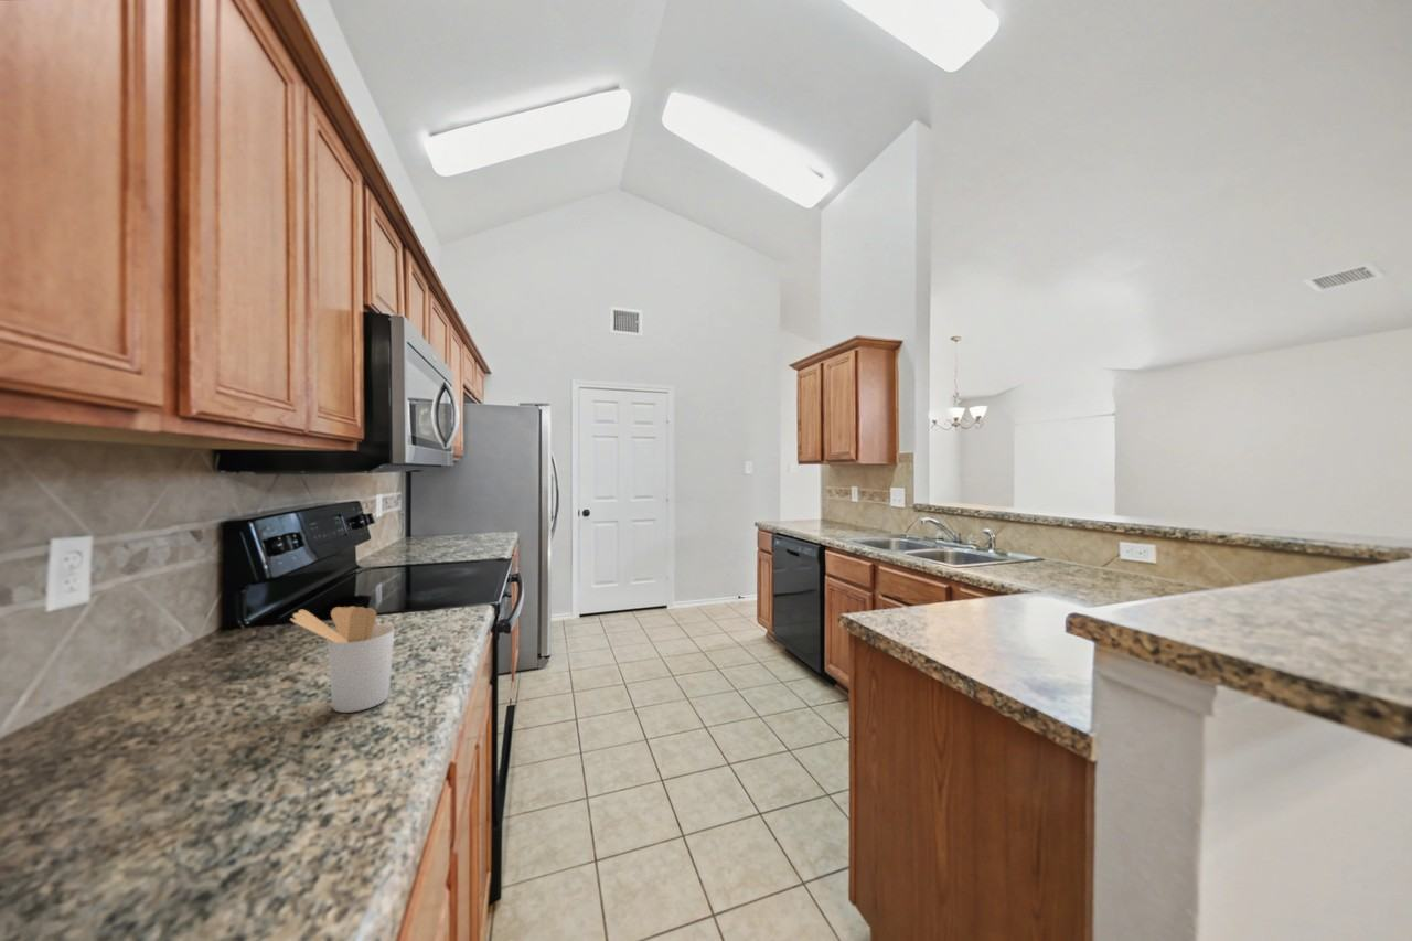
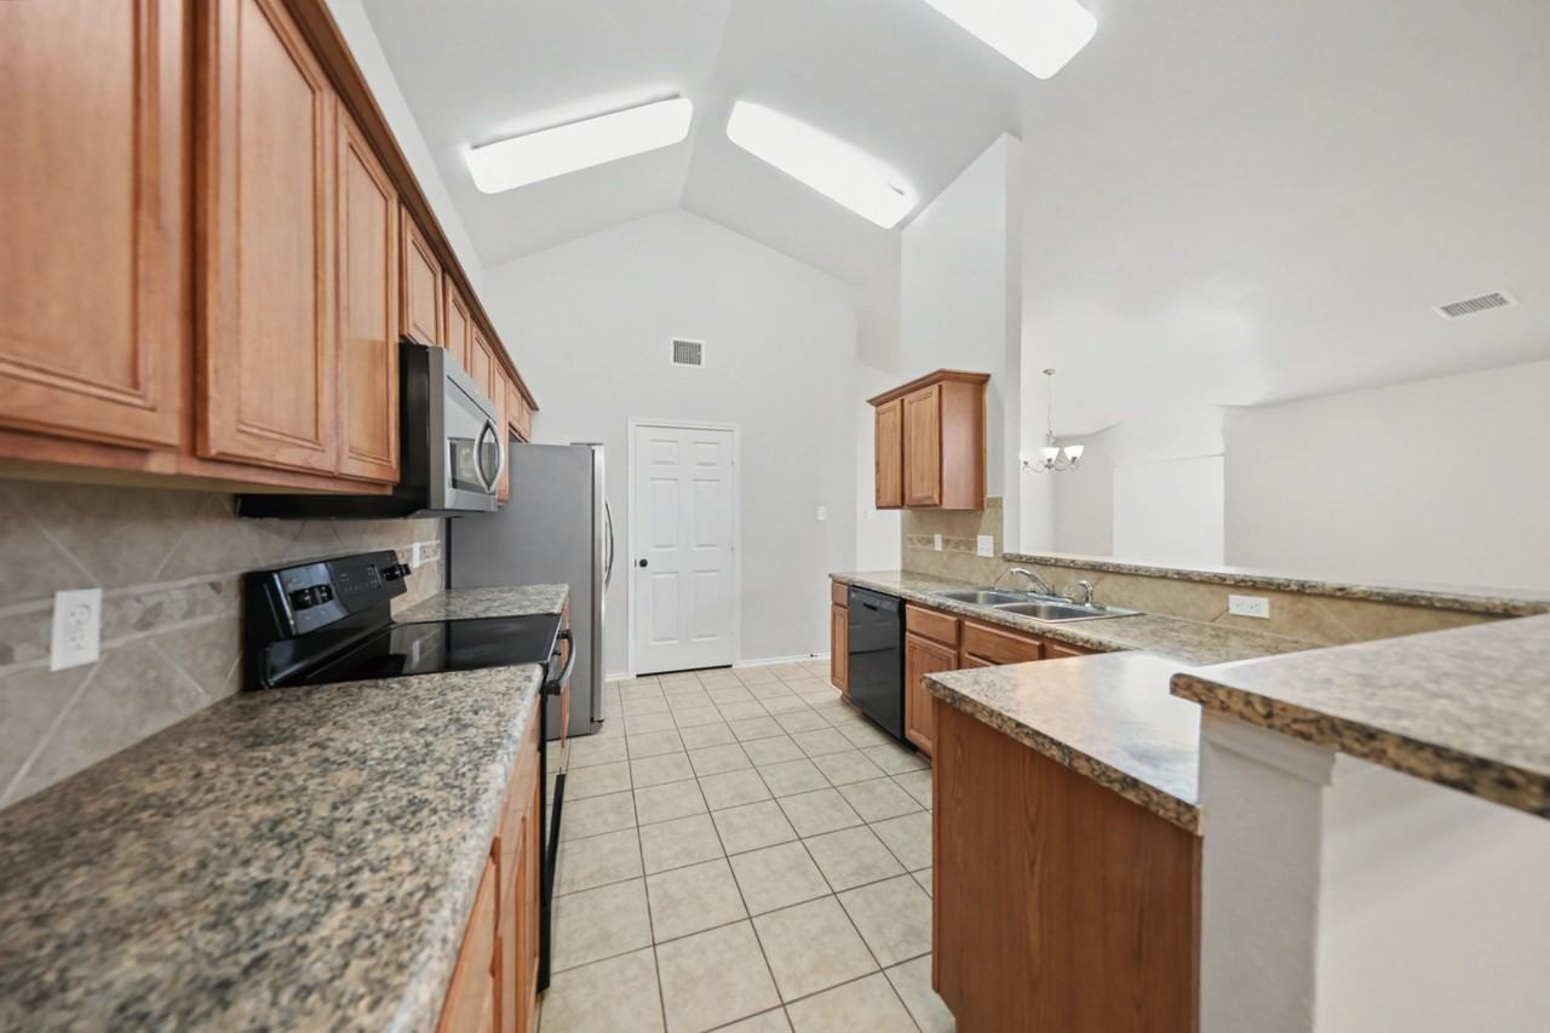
- utensil holder [289,606,395,714]
